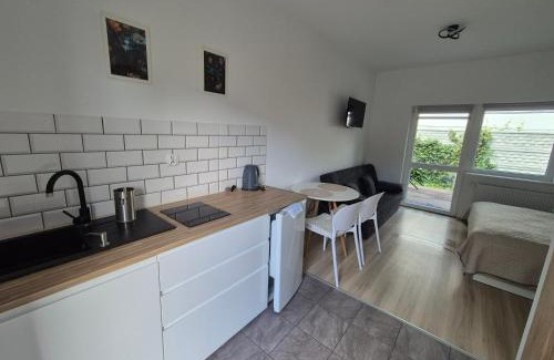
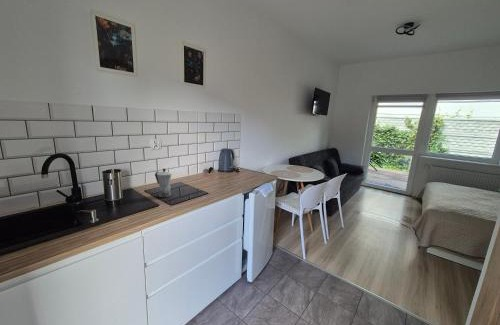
+ moka pot [154,168,173,199]
